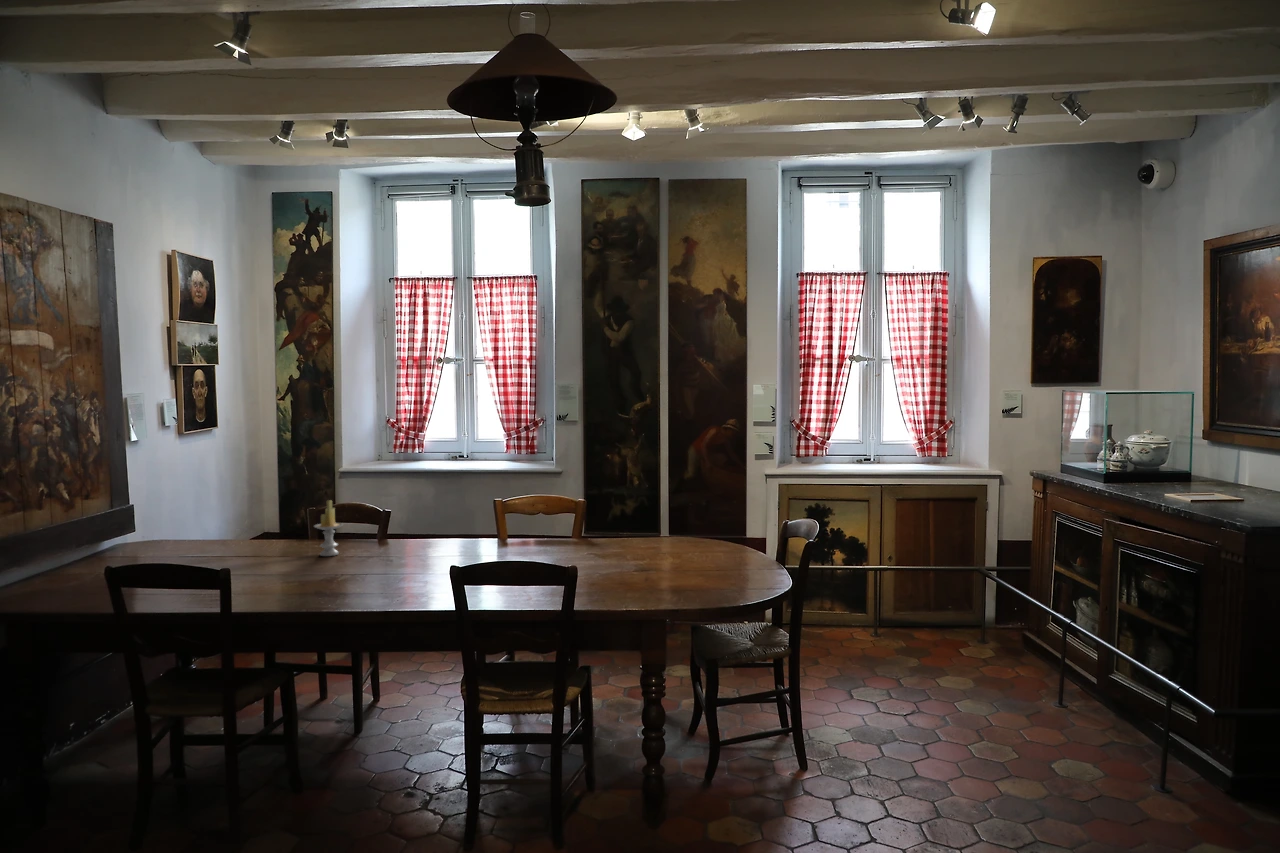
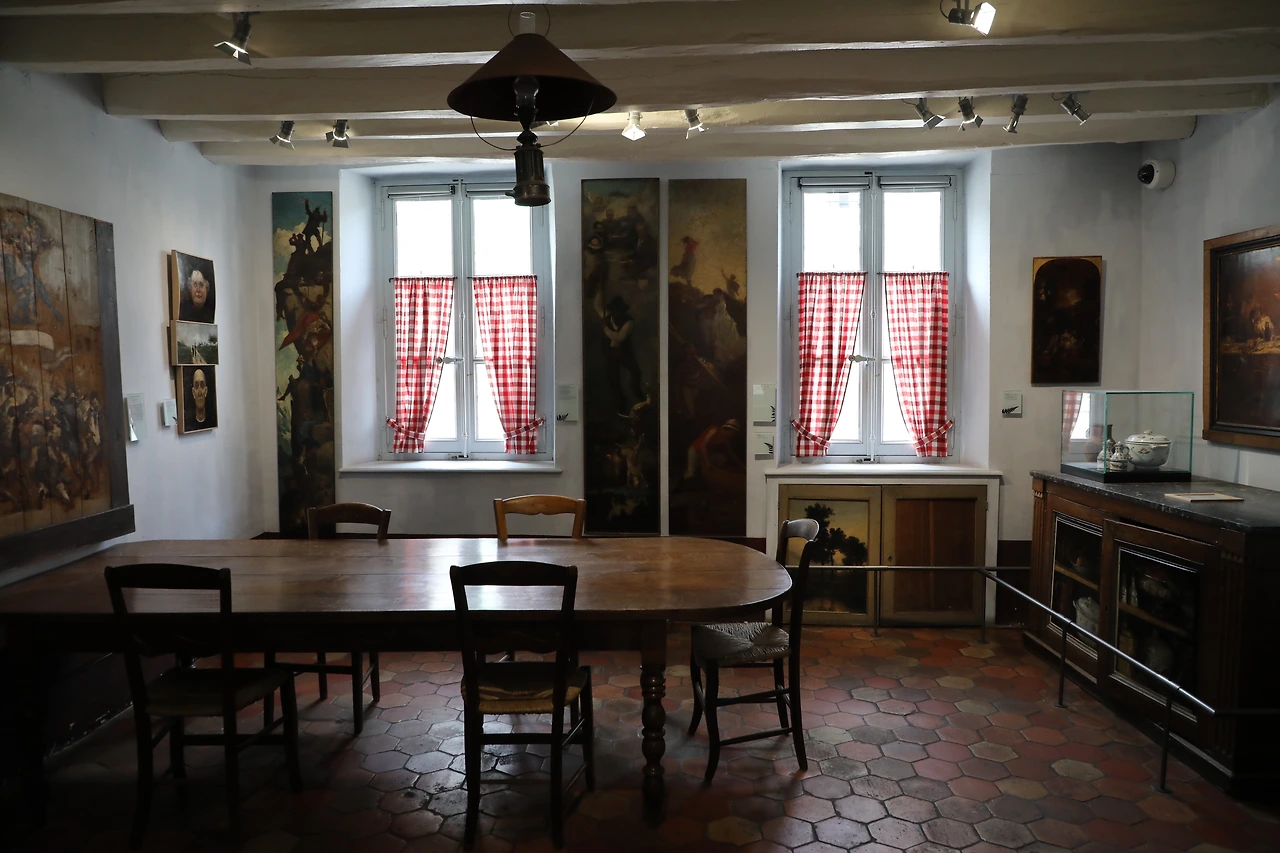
- candle [313,499,345,557]
